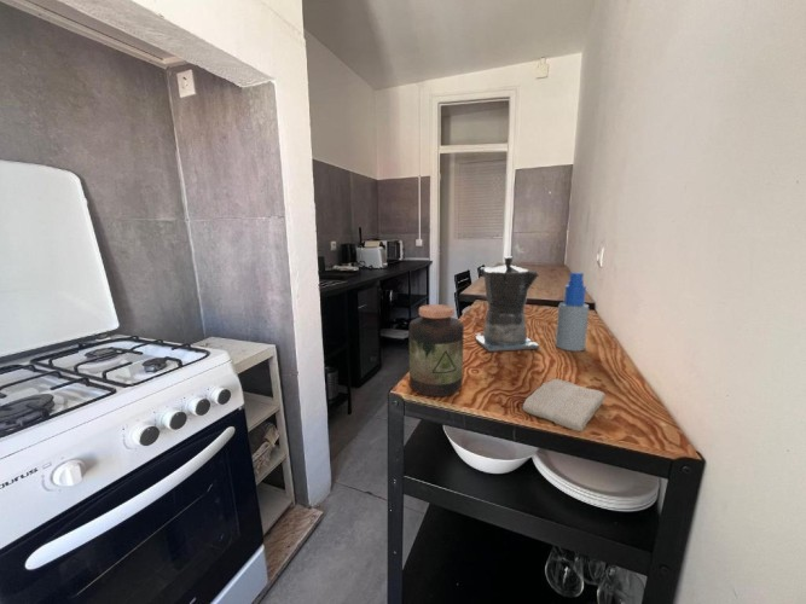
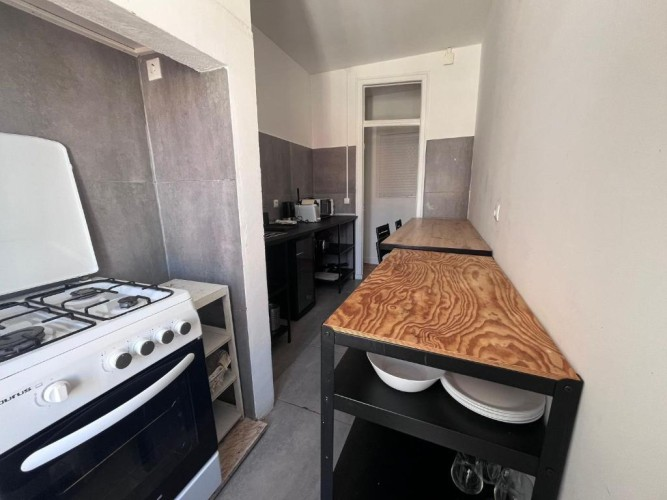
- spray bottle [555,271,591,353]
- jar [408,303,465,397]
- coffee maker [471,255,541,353]
- washcloth [522,378,607,432]
